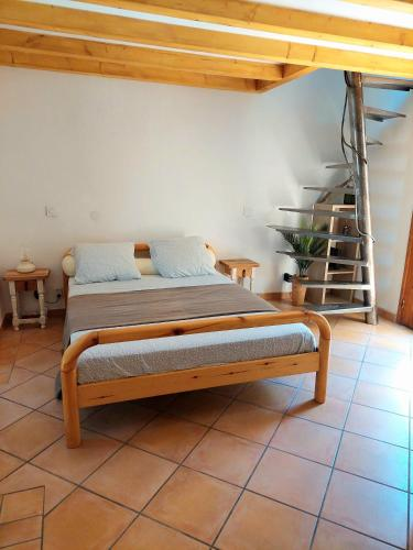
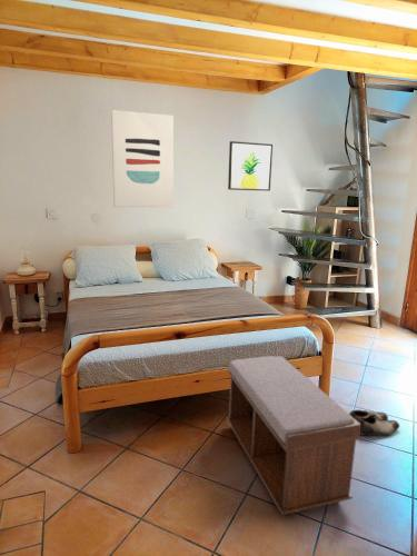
+ wall art [227,140,274,192]
+ wall art [110,109,175,209]
+ shoe [348,409,400,437]
+ bench [226,355,360,516]
